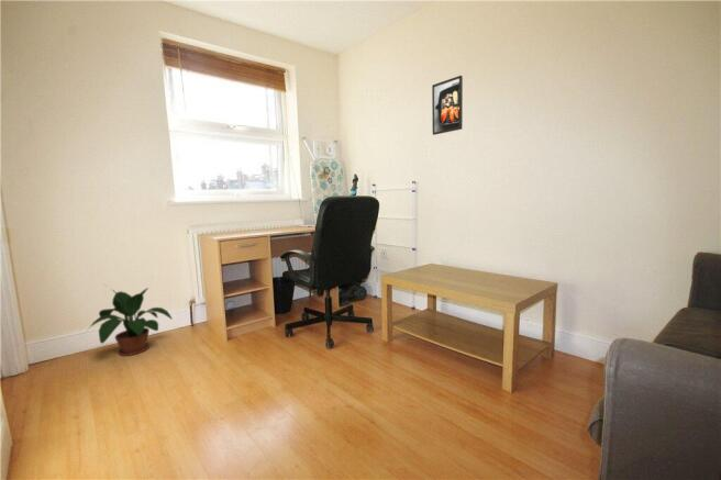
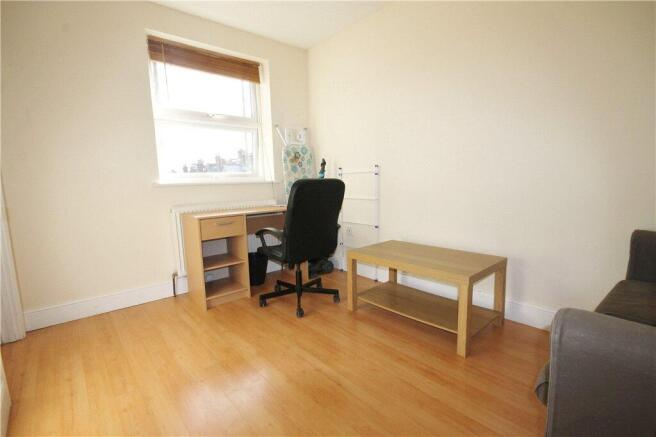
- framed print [431,75,464,136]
- potted plant [85,283,174,357]
